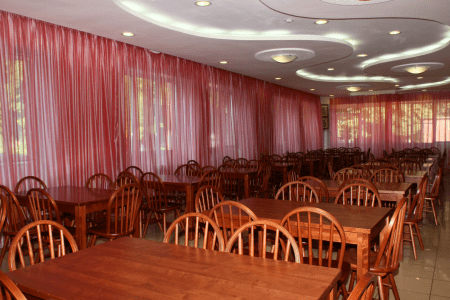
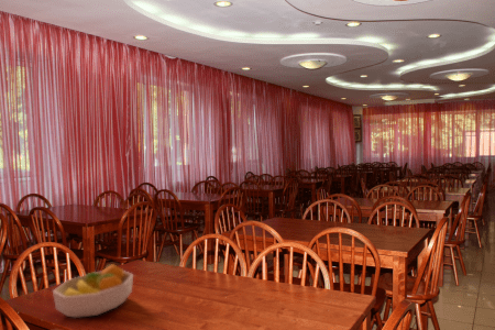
+ fruit bowl [52,263,134,319]
